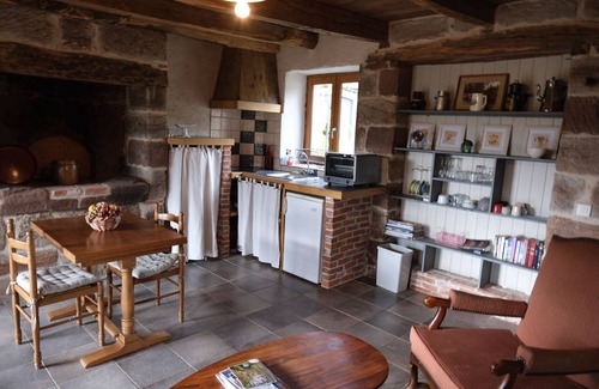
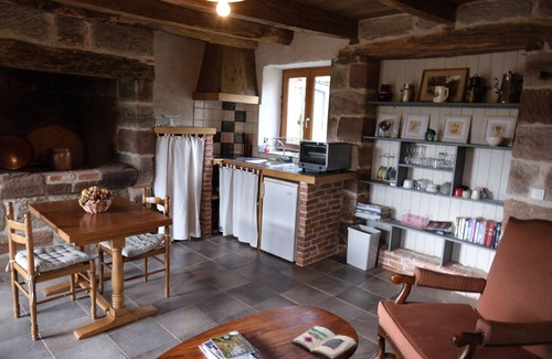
+ book [290,325,359,359]
